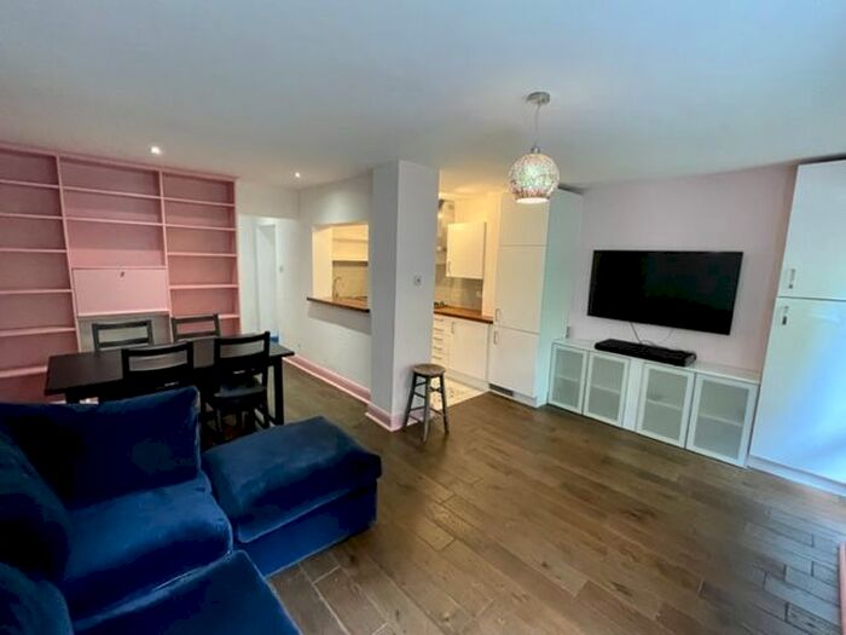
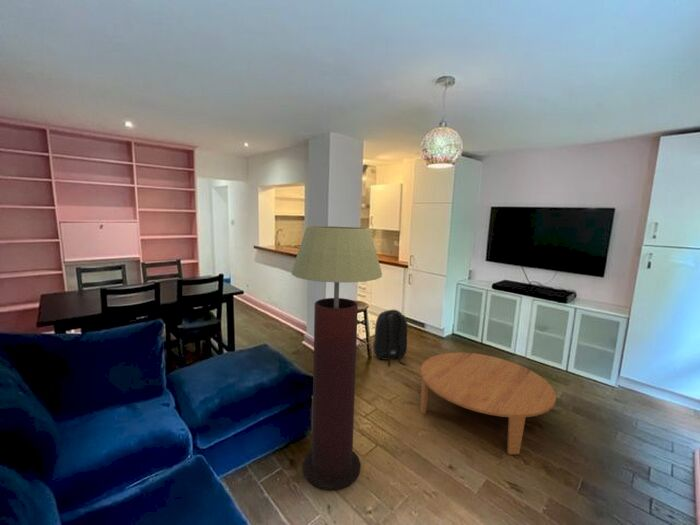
+ floor lamp [291,225,383,491]
+ coffee table [419,352,557,455]
+ backpack [372,309,408,367]
